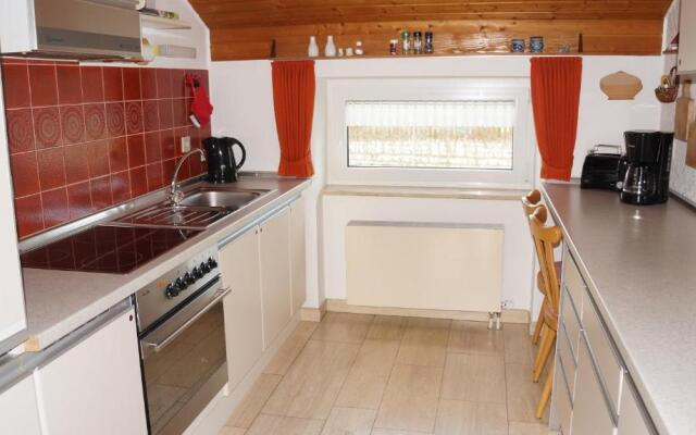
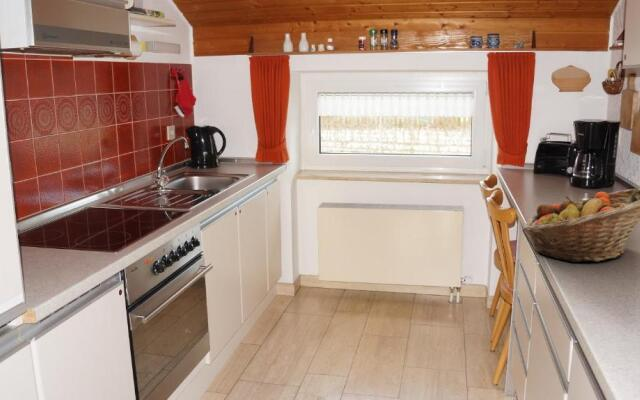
+ fruit basket [522,187,640,263]
